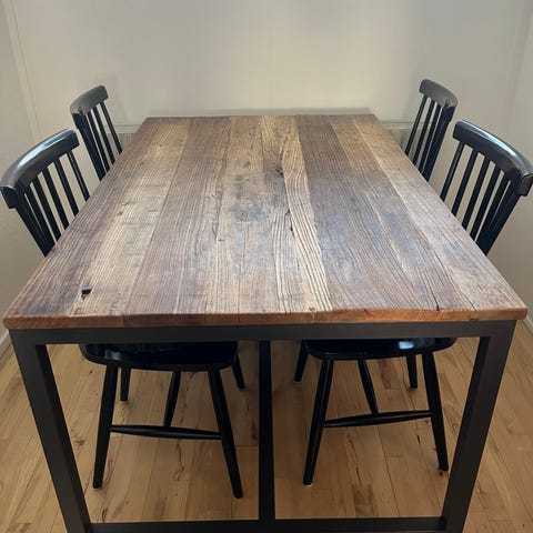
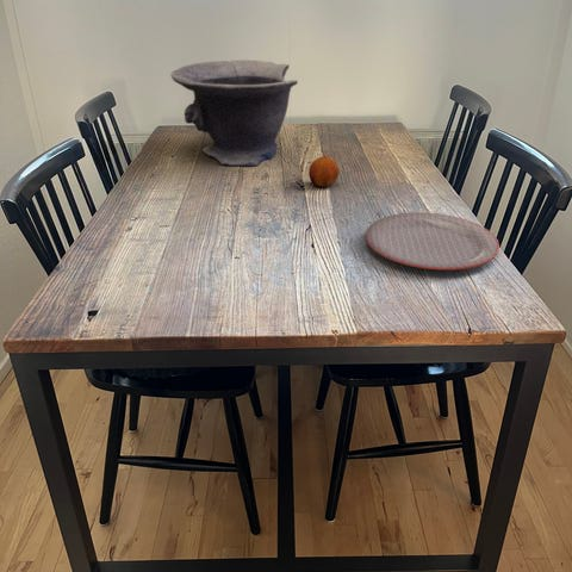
+ fruit [307,155,340,187]
+ decorative bowl [169,60,299,167]
+ plate [365,211,500,272]
